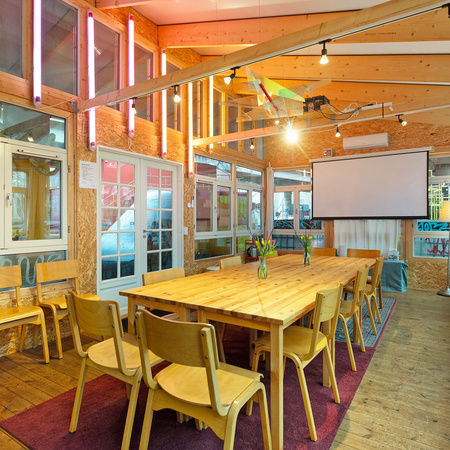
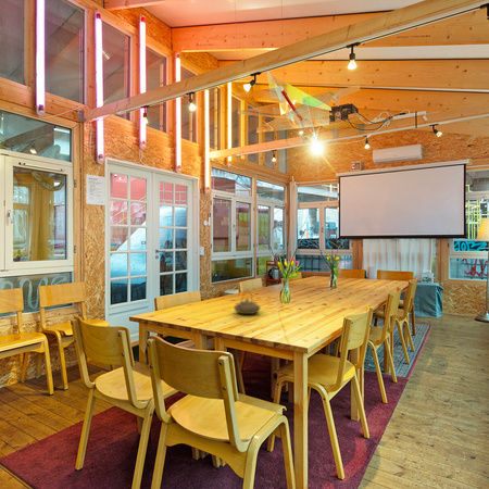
+ teapot [233,290,262,315]
